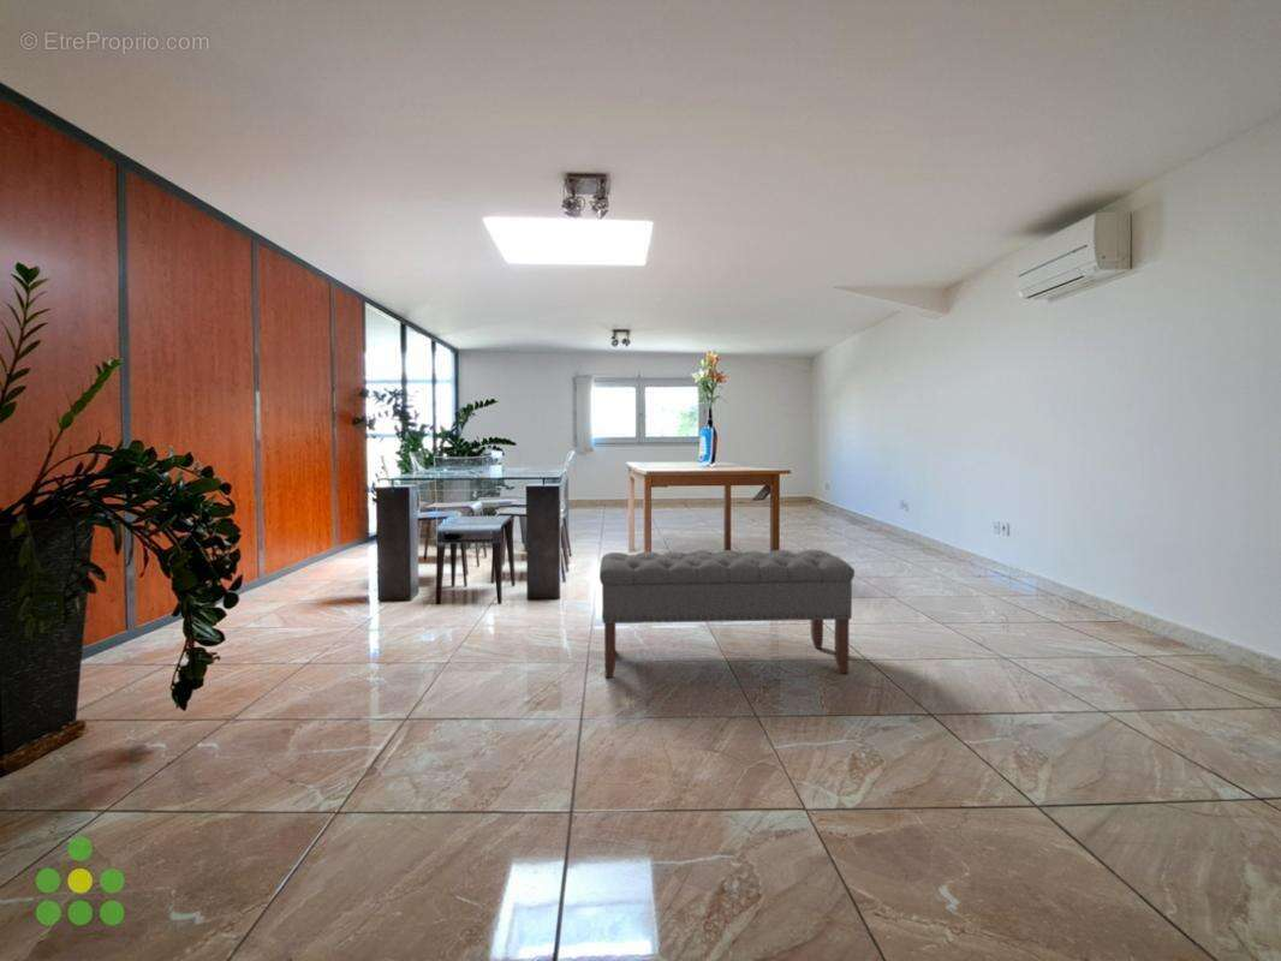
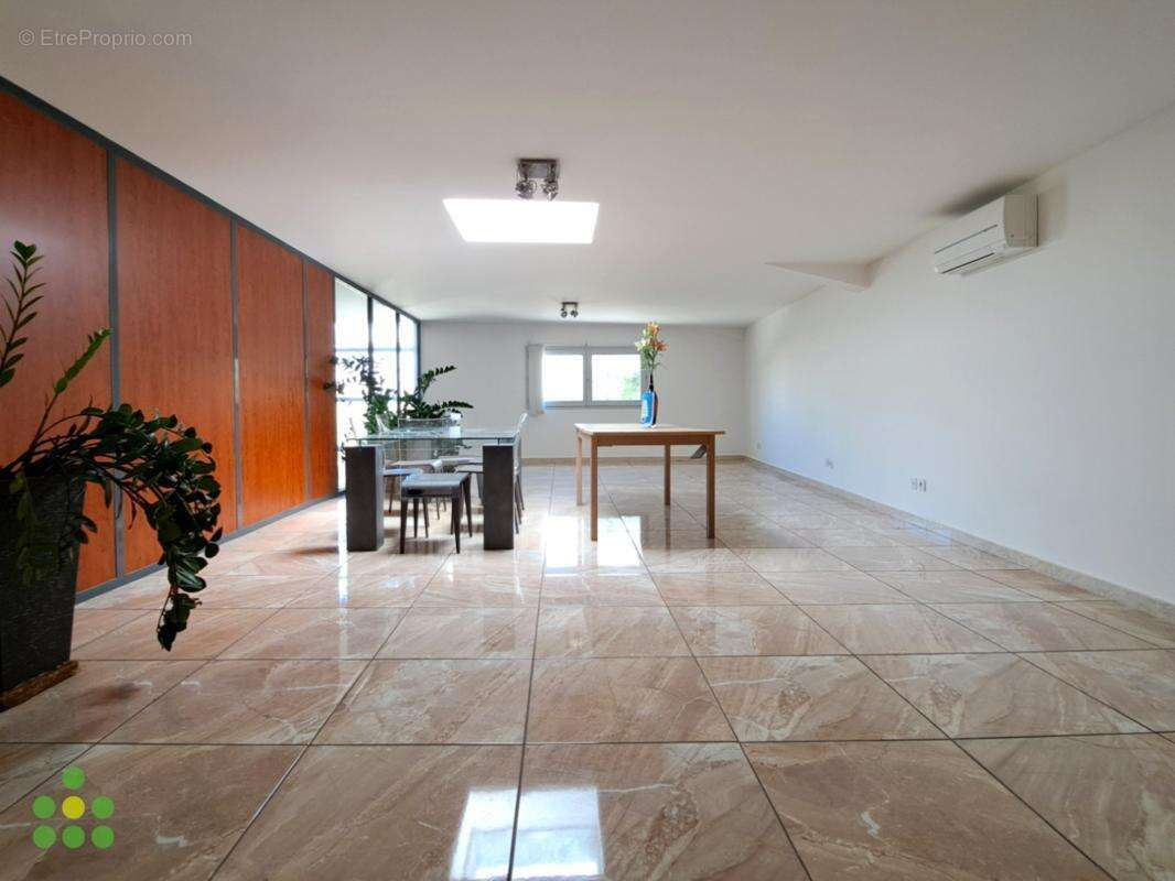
- bench [598,549,856,679]
